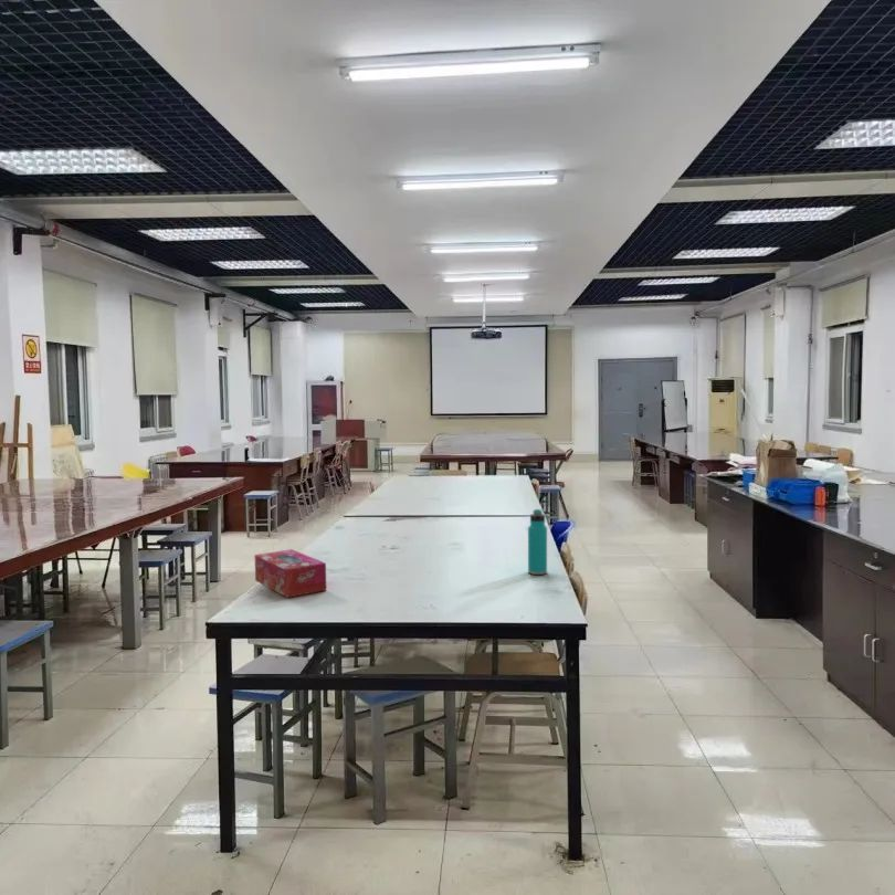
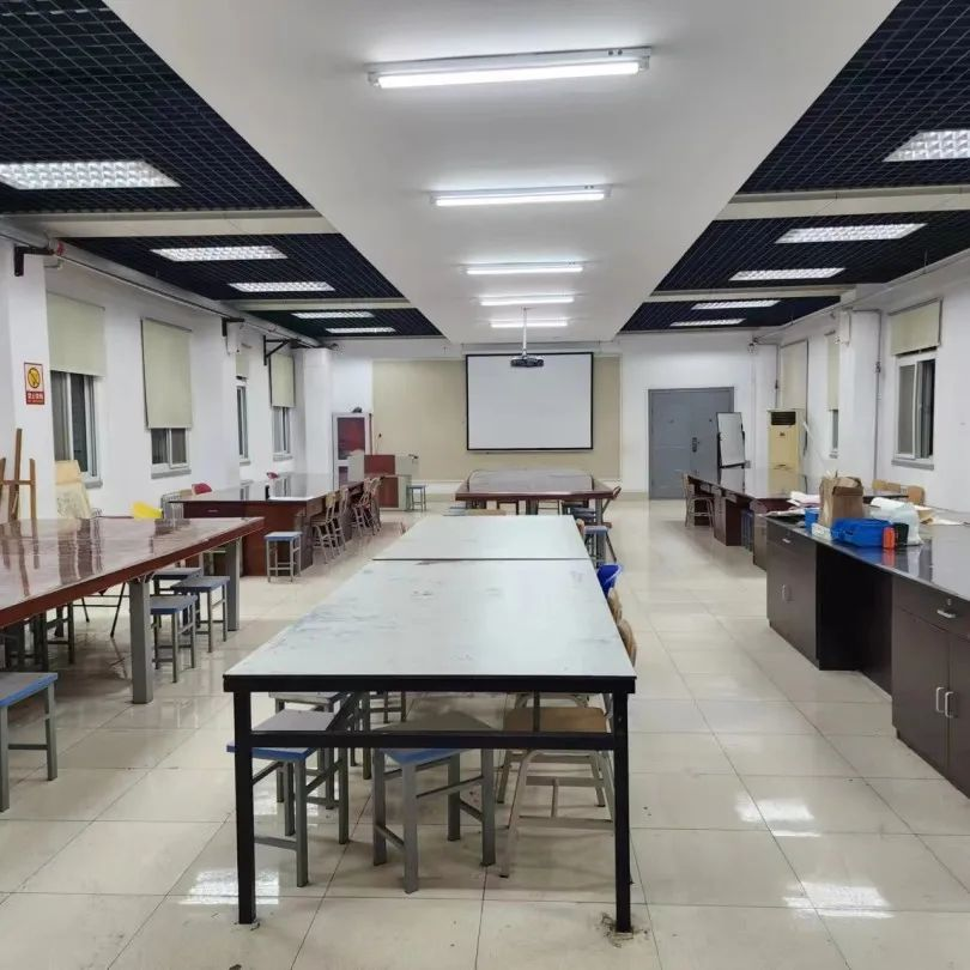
- tissue box [253,548,327,599]
- water bottle [527,508,548,576]
